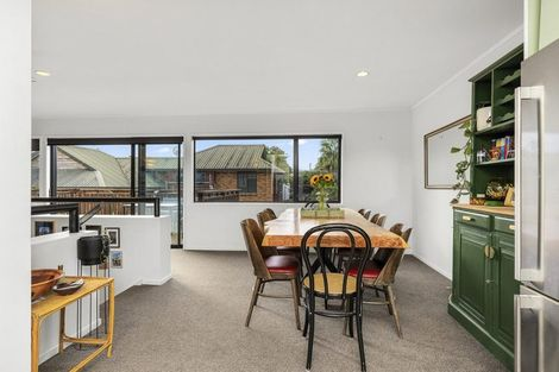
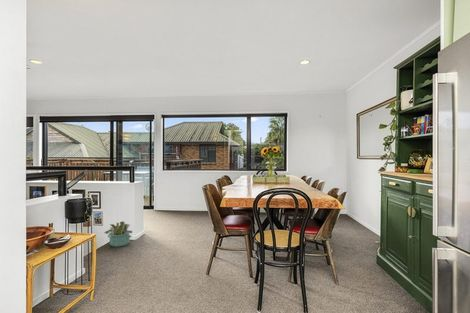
+ decorative plant [103,220,133,248]
